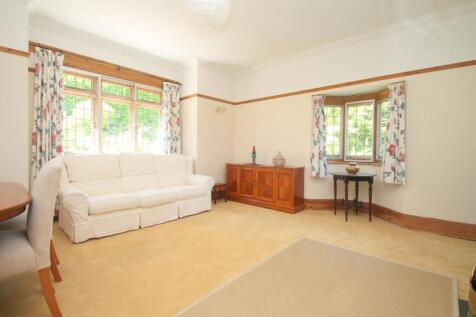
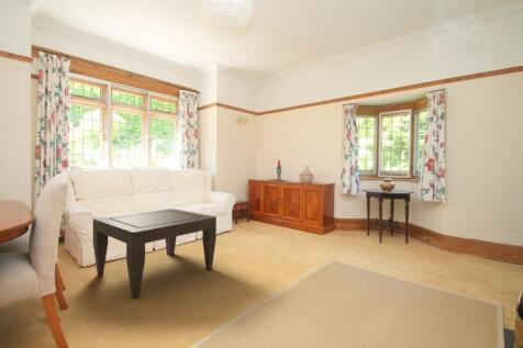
+ coffee table [92,207,218,300]
